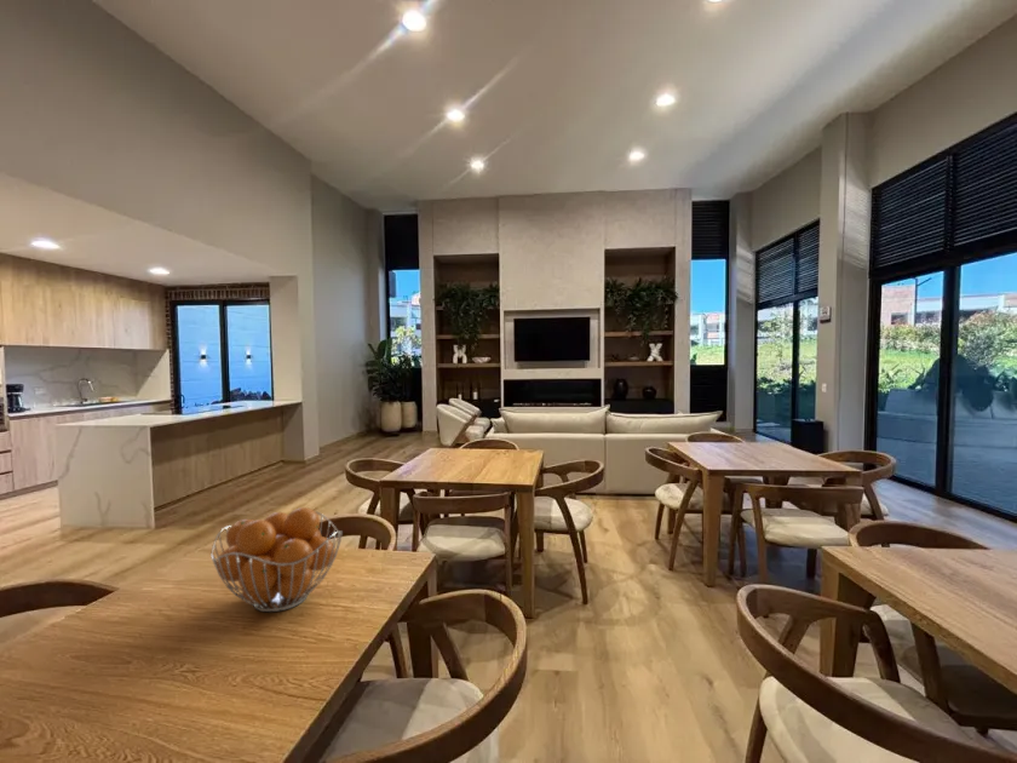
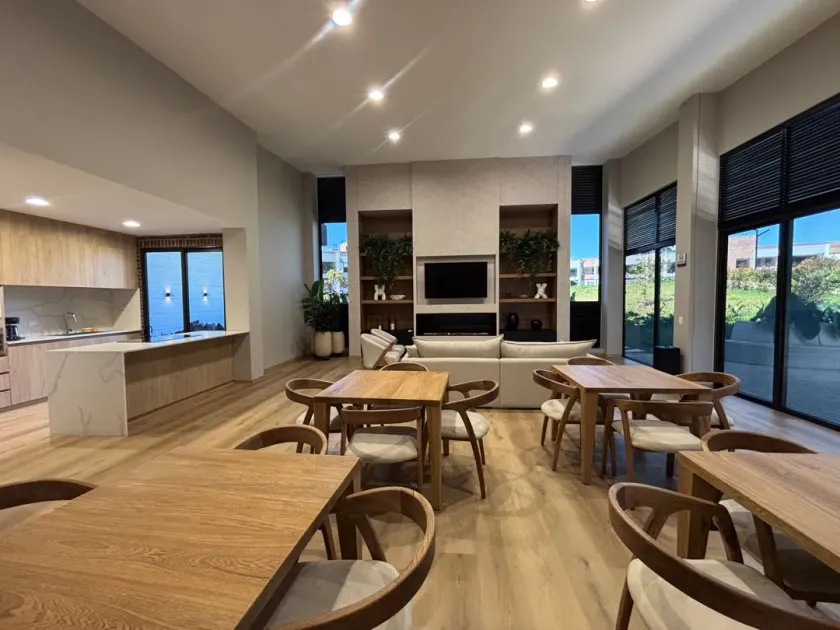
- fruit basket [209,506,344,613]
